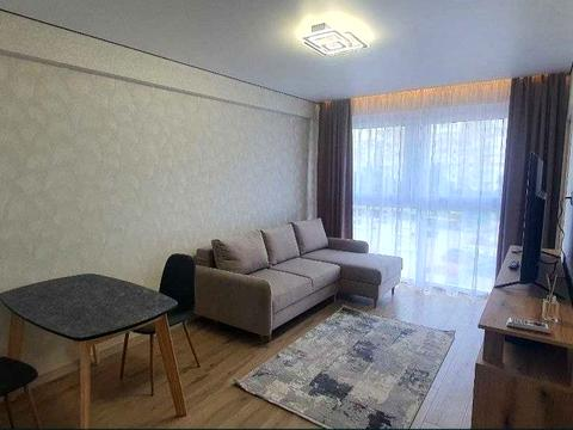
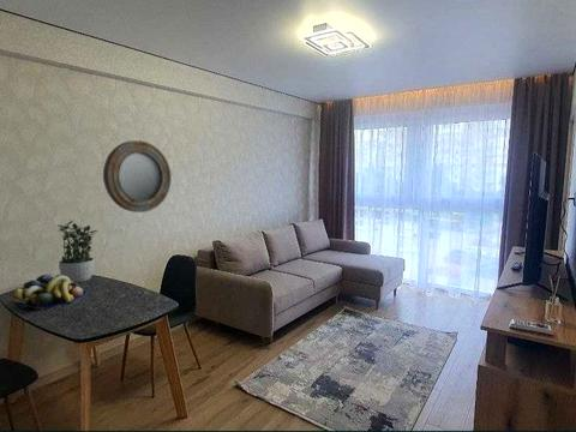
+ fruit bowl [12,274,88,311]
+ home mirror [102,139,172,214]
+ potted plant [56,220,98,283]
